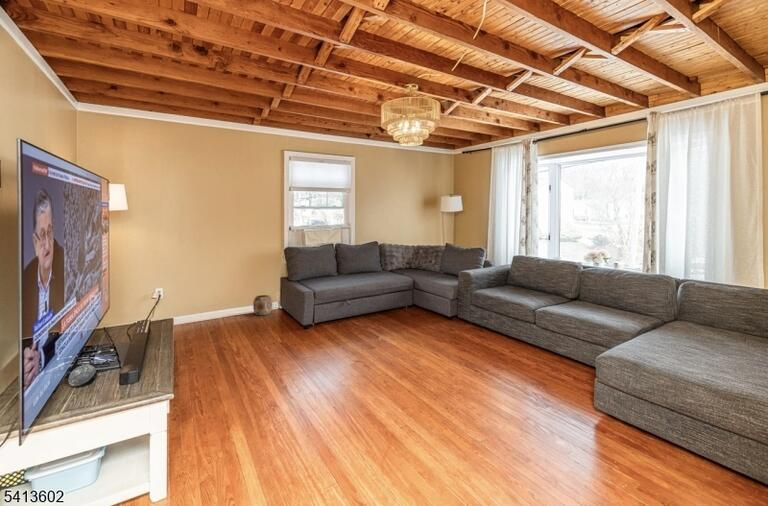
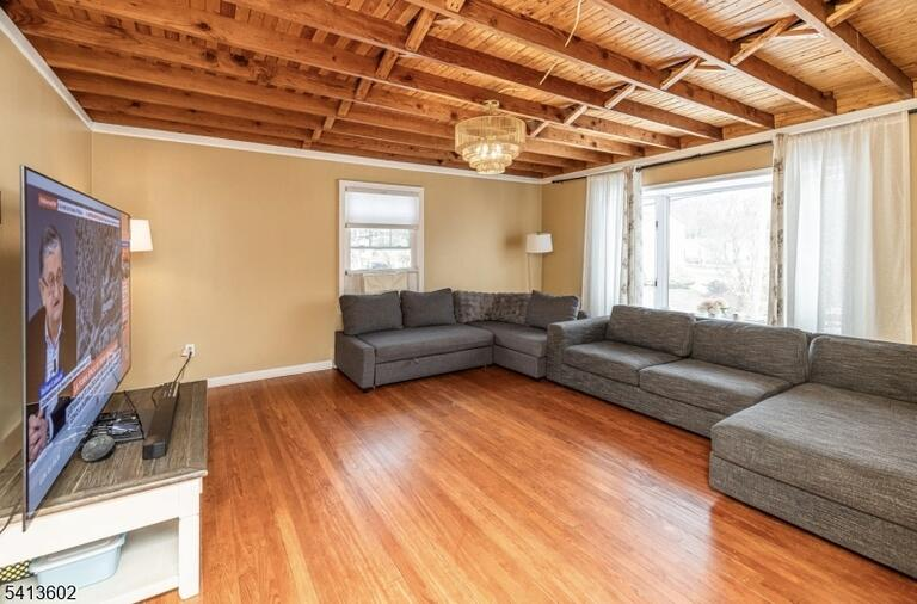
- planter [252,294,273,316]
